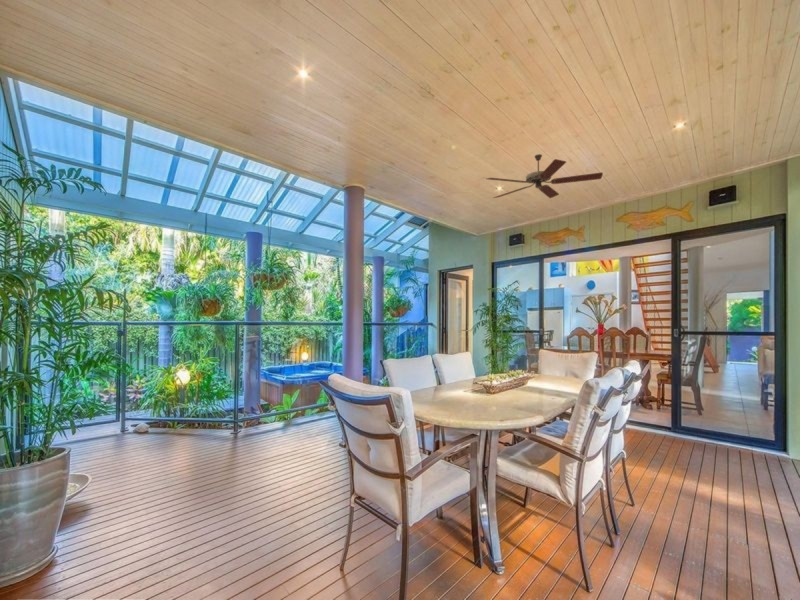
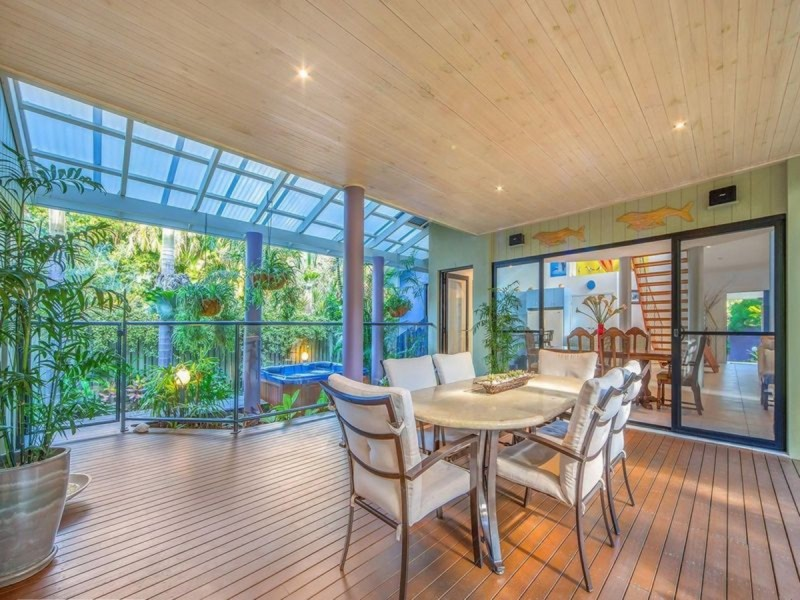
- ceiling fan [486,153,604,199]
